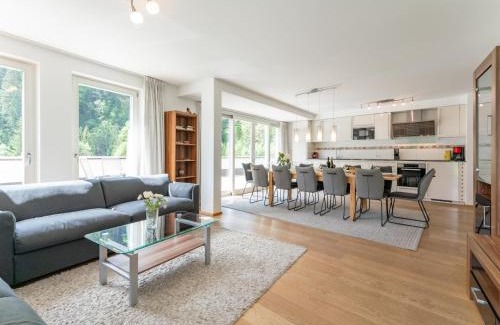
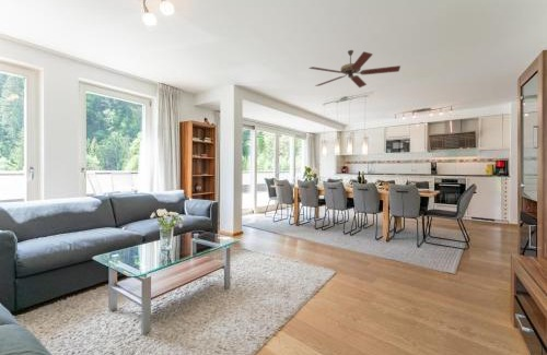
+ ceiling fan [307,49,401,88]
